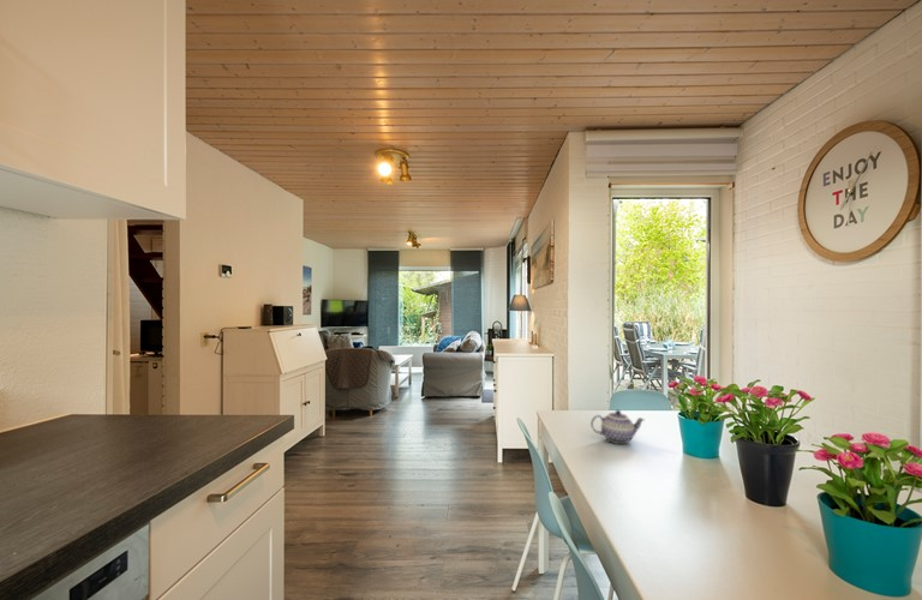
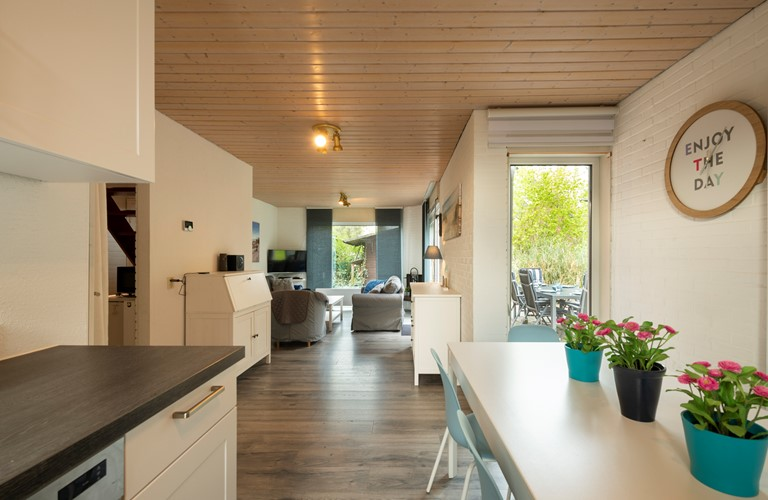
- teapot [589,409,646,445]
